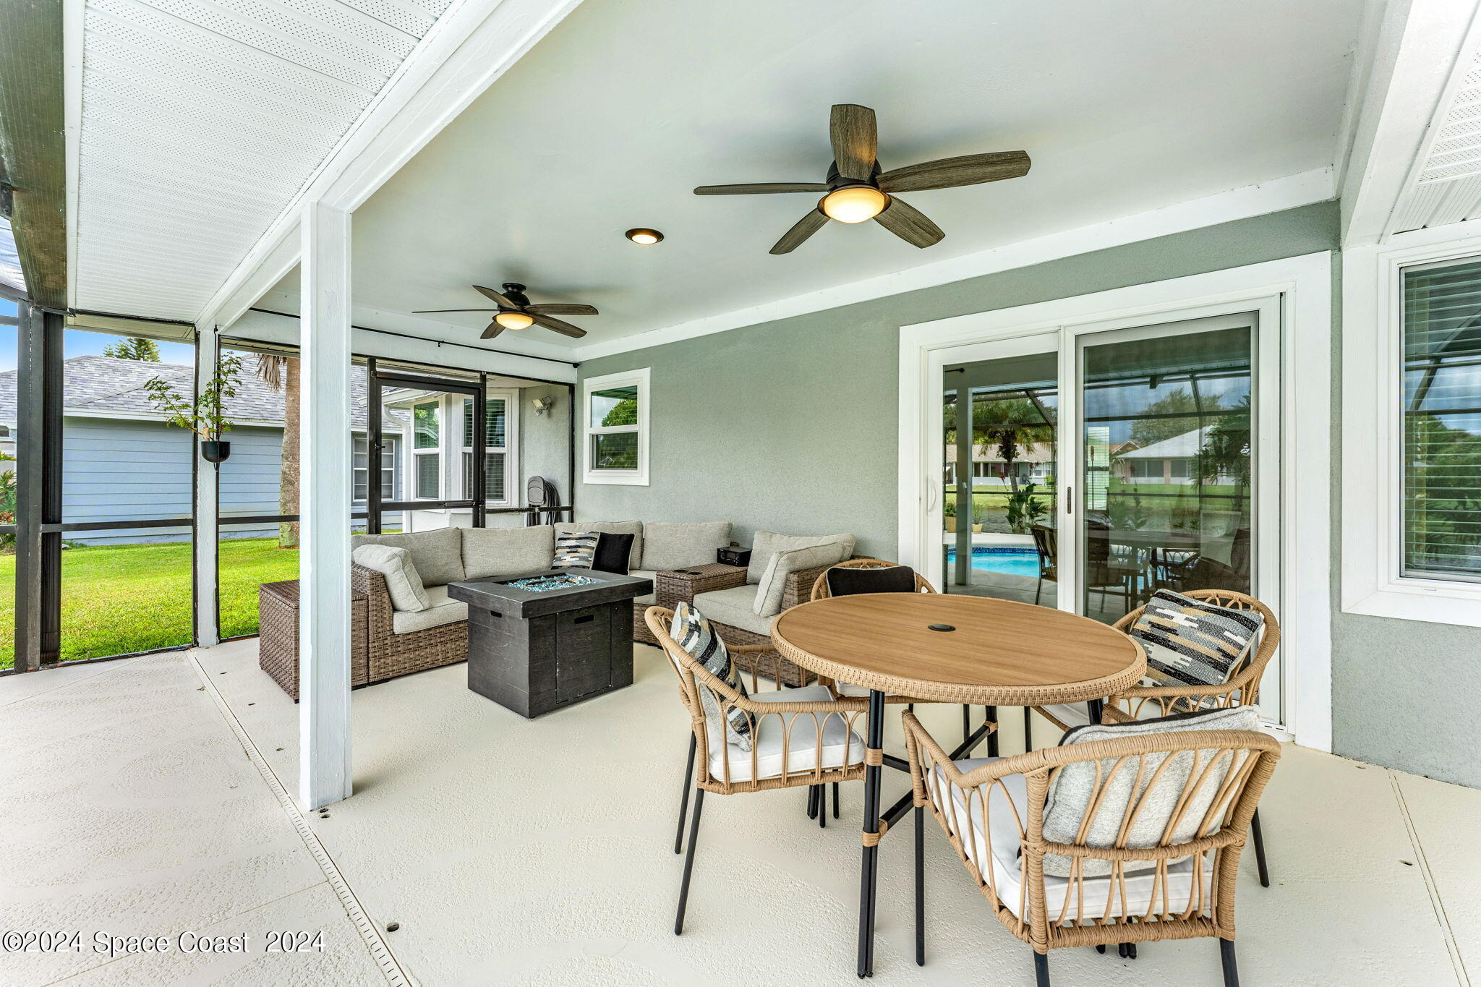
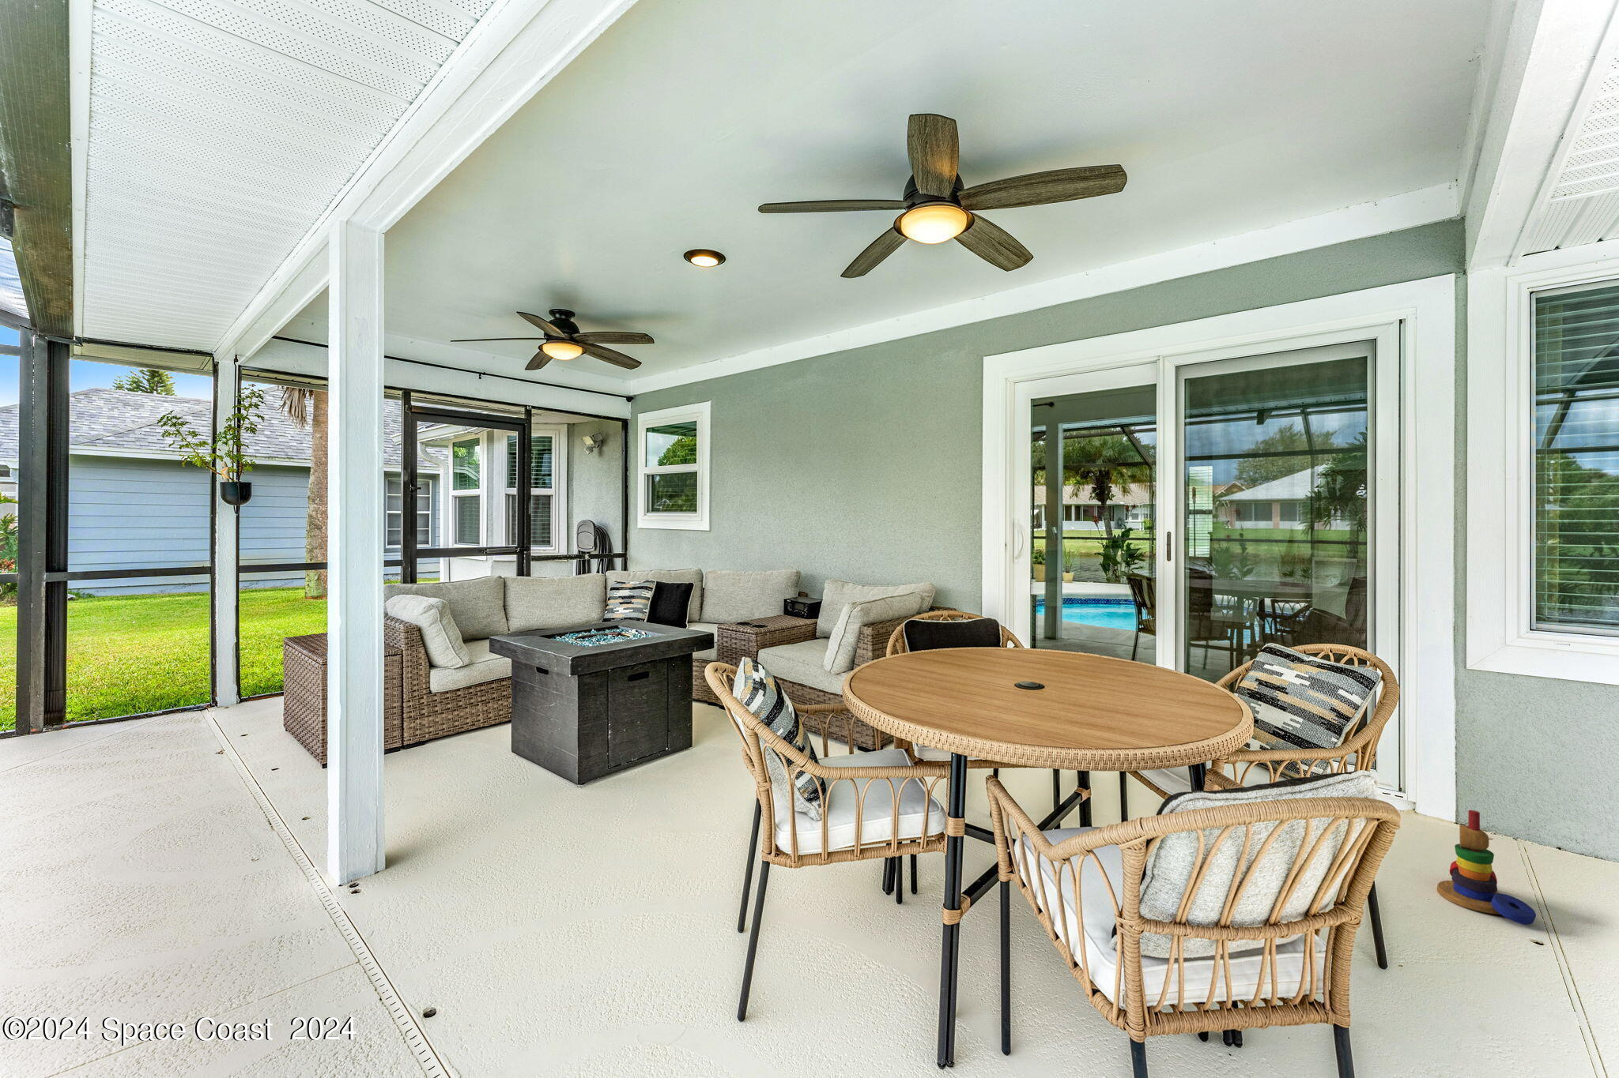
+ stacking toy [1436,810,1537,925]
